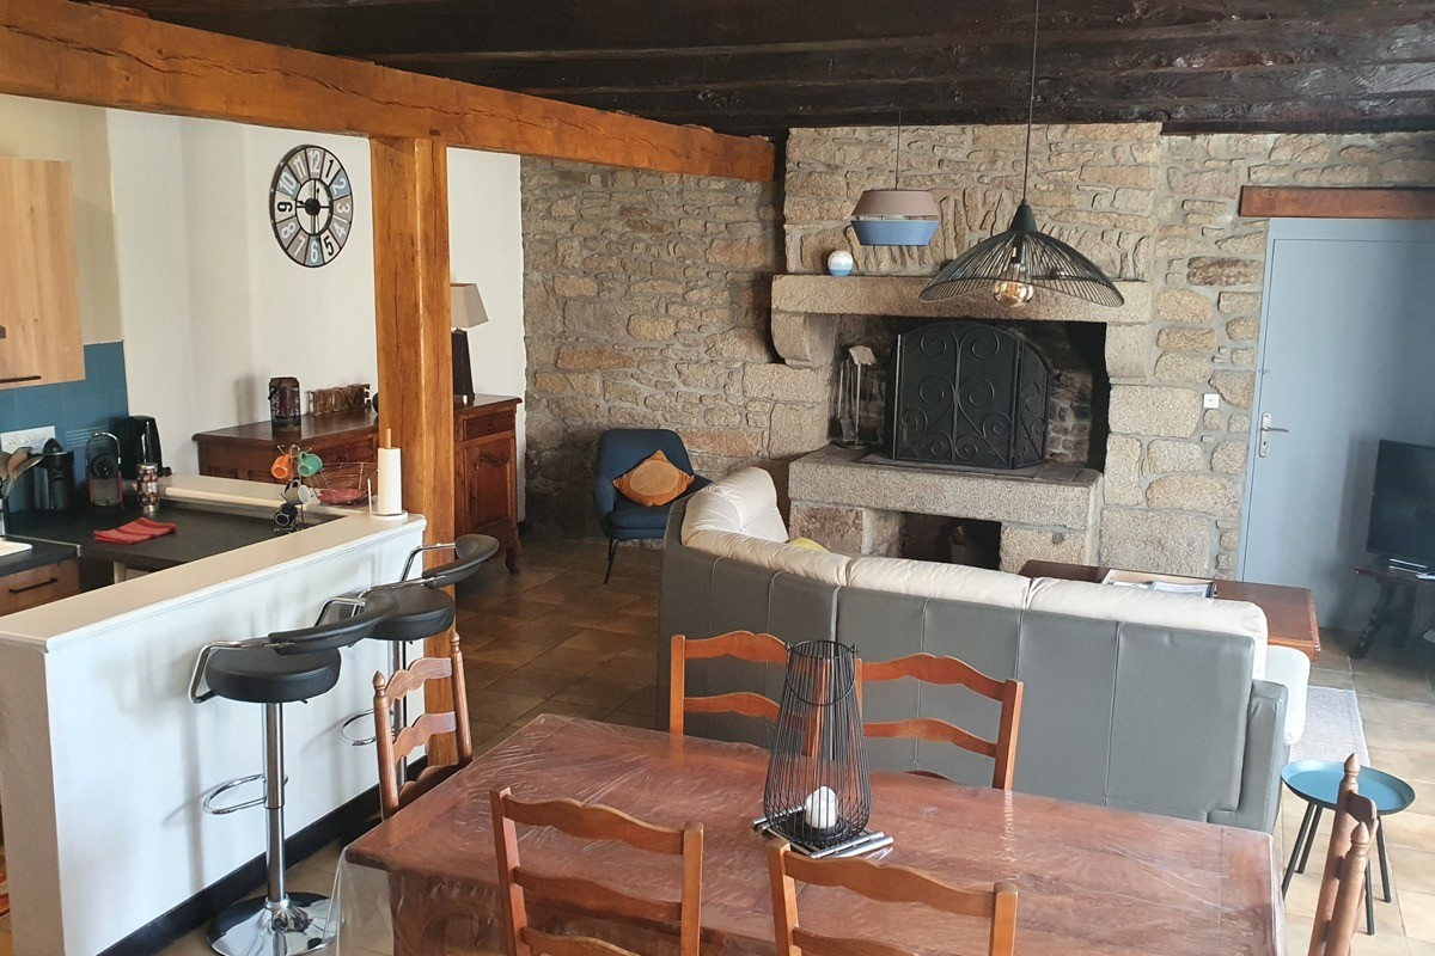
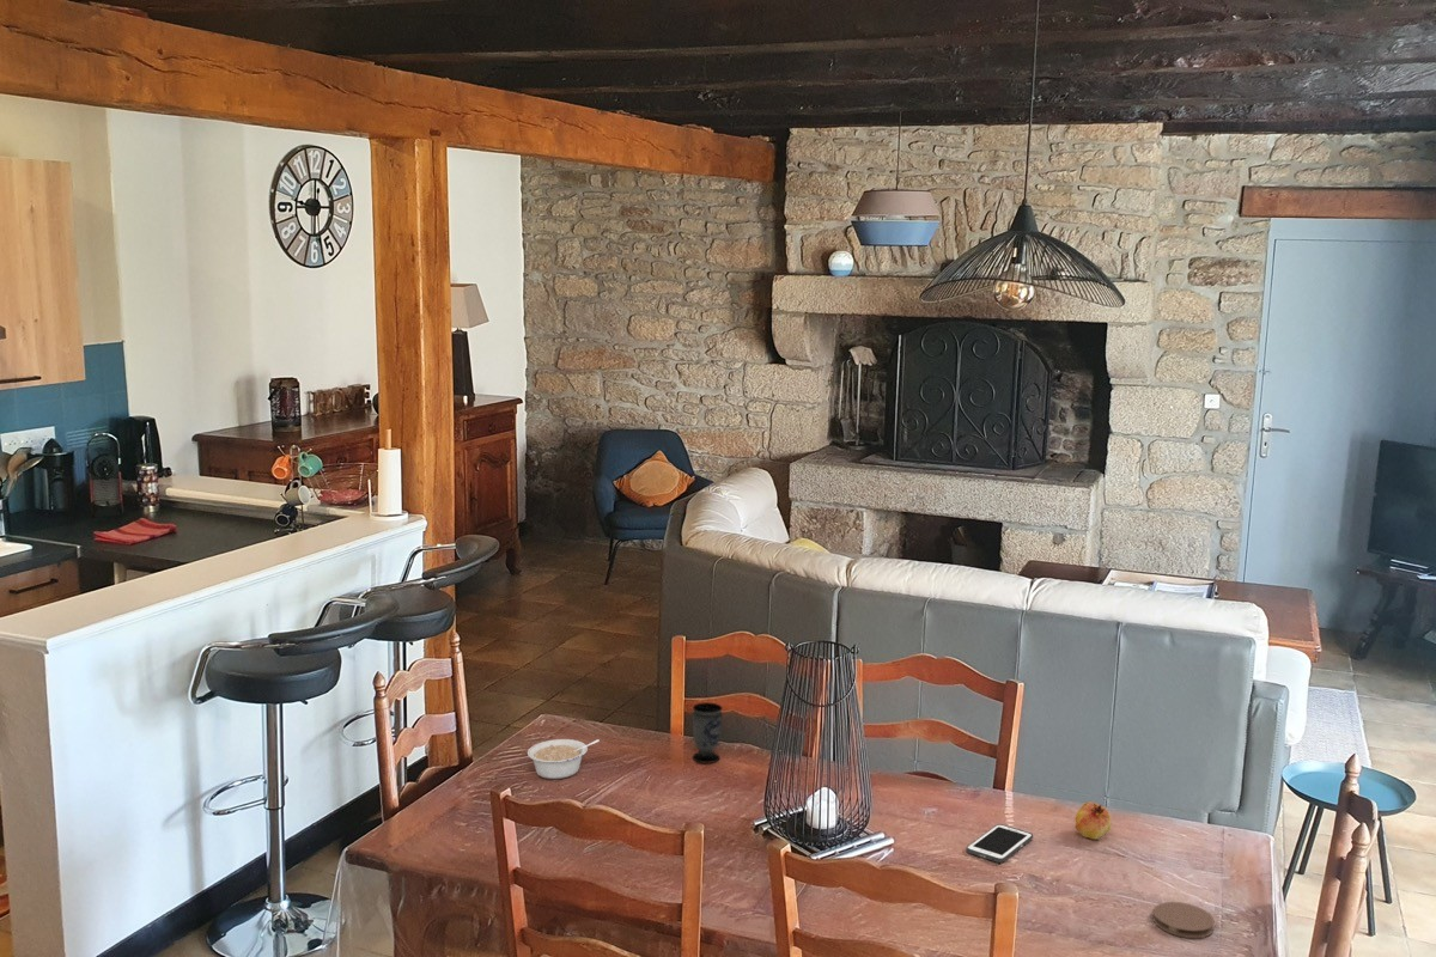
+ coaster [1151,901,1216,939]
+ cell phone [966,823,1034,864]
+ fruit [1075,800,1113,840]
+ legume [527,738,601,780]
+ cup [692,701,724,764]
